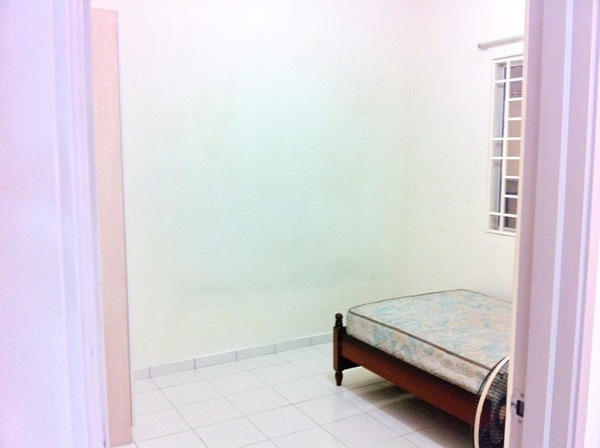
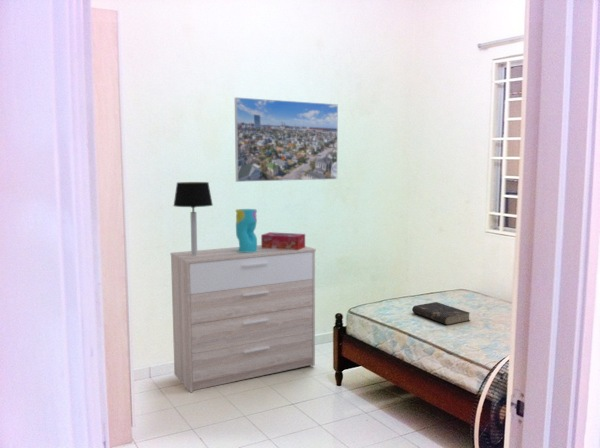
+ table lamp [172,181,214,256]
+ sideboard [169,244,317,394]
+ tissue box [260,231,306,250]
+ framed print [234,96,339,183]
+ decorative vase [235,208,258,252]
+ book [411,301,470,326]
